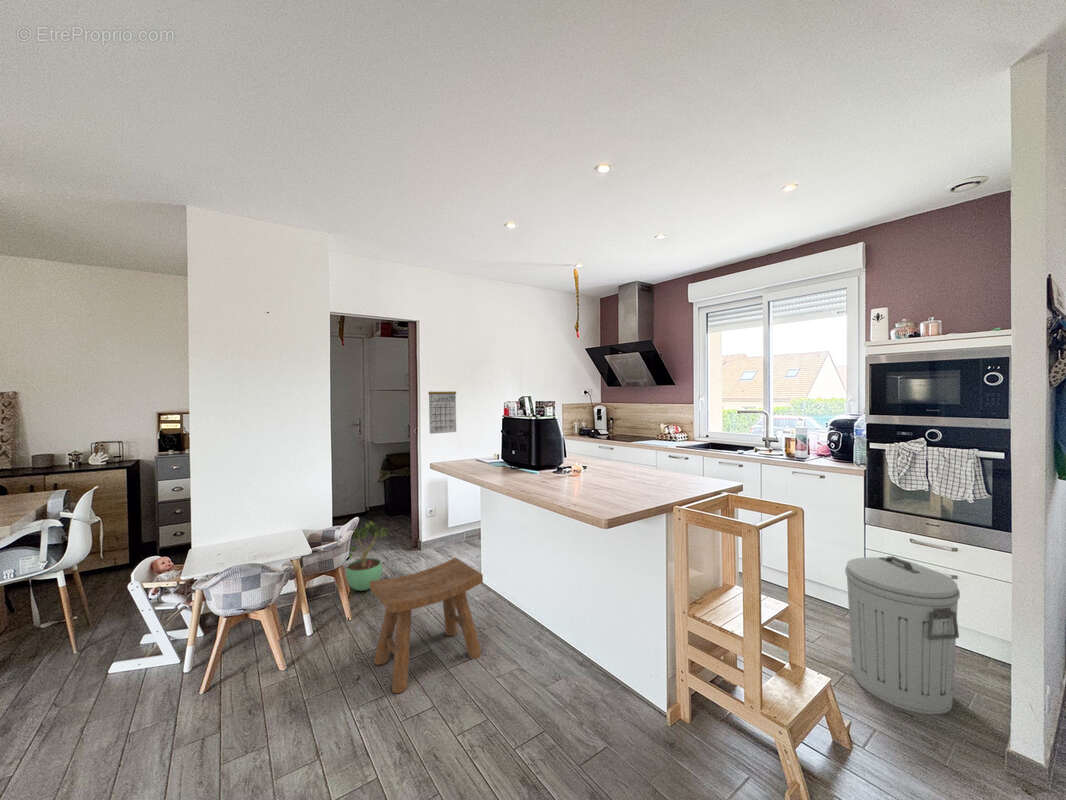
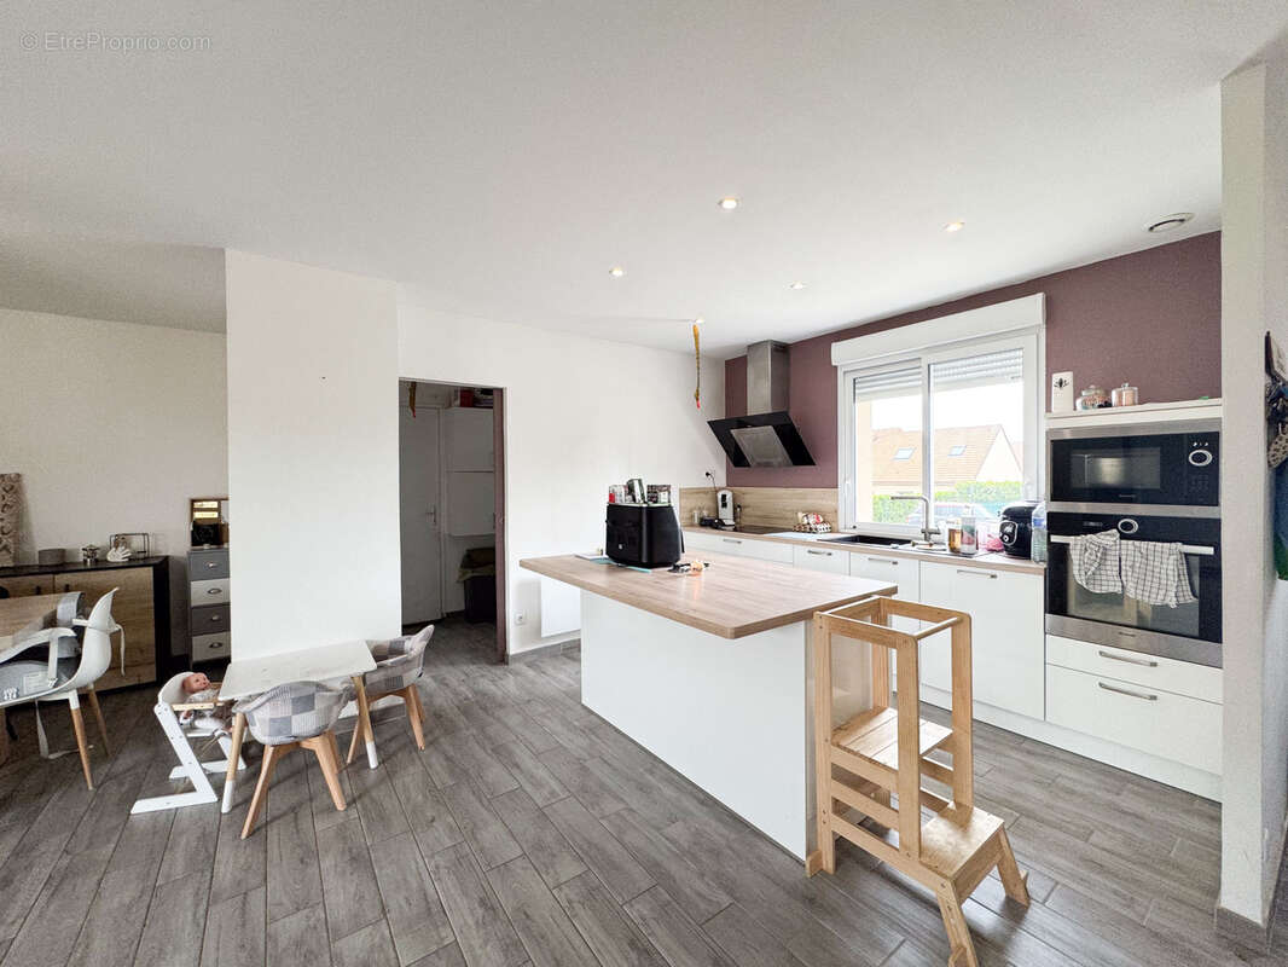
- calendar [427,383,457,435]
- stool [369,557,484,694]
- trash can [844,555,961,715]
- potted plant [345,520,390,592]
